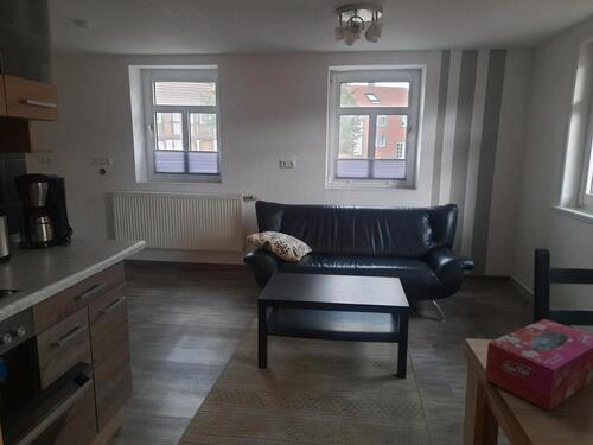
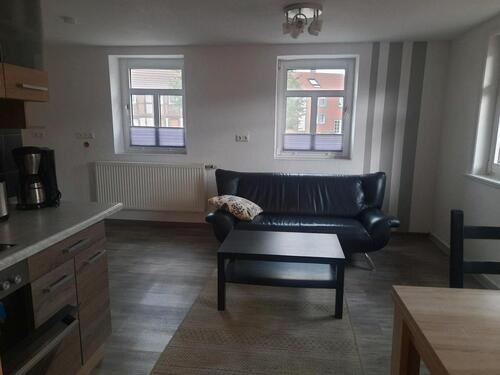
- tissue box [484,318,593,412]
